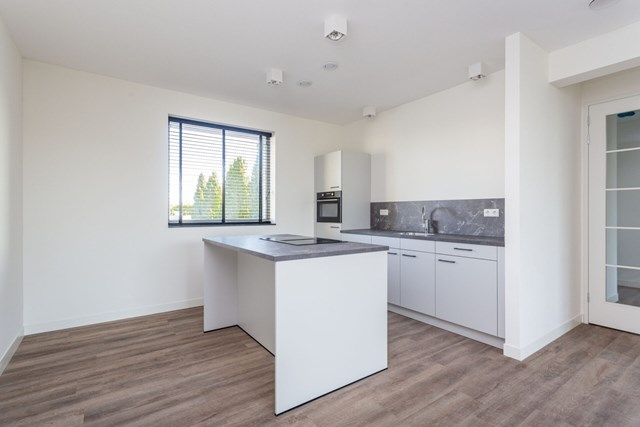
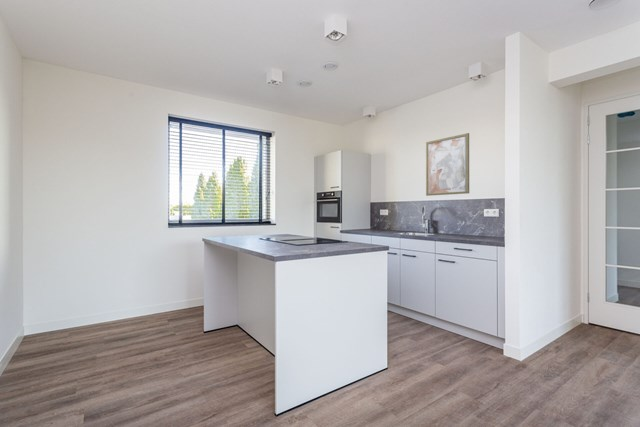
+ wall art [425,132,470,197]
